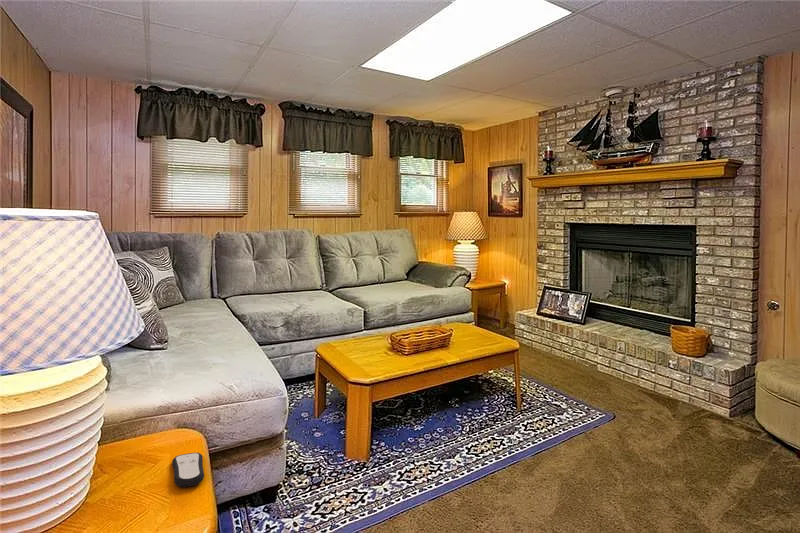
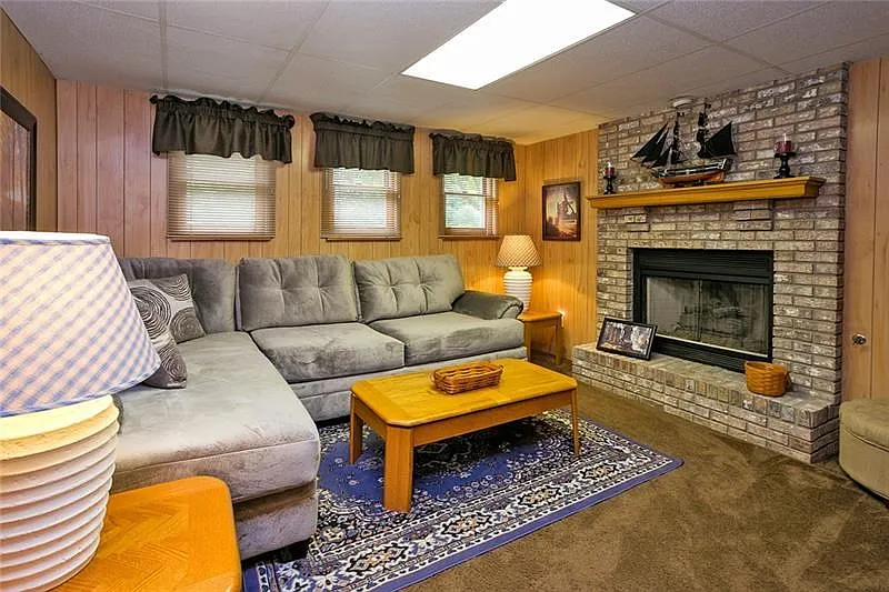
- remote control [171,452,205,488]
